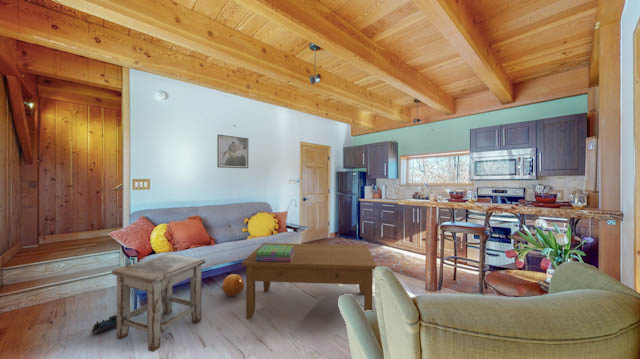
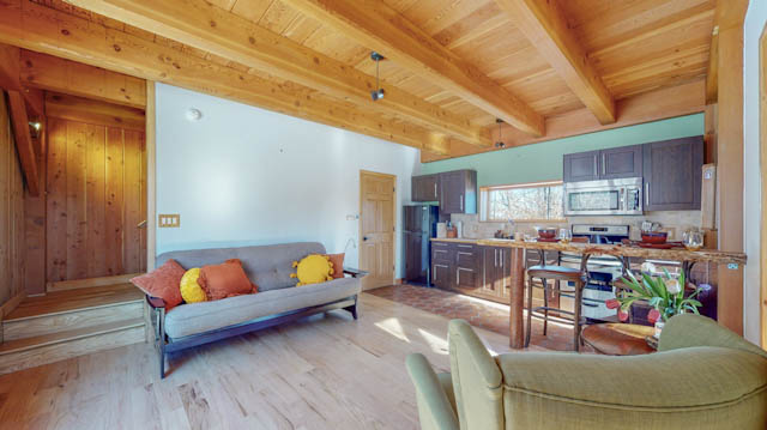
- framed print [216,134,249,169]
- ball [220,273,245,297]
- coffee table [241,242,377,320]
- stack of books [256,245,294,262]
- stool [111,253,207,353]
- toy train [89,314,117,335]
